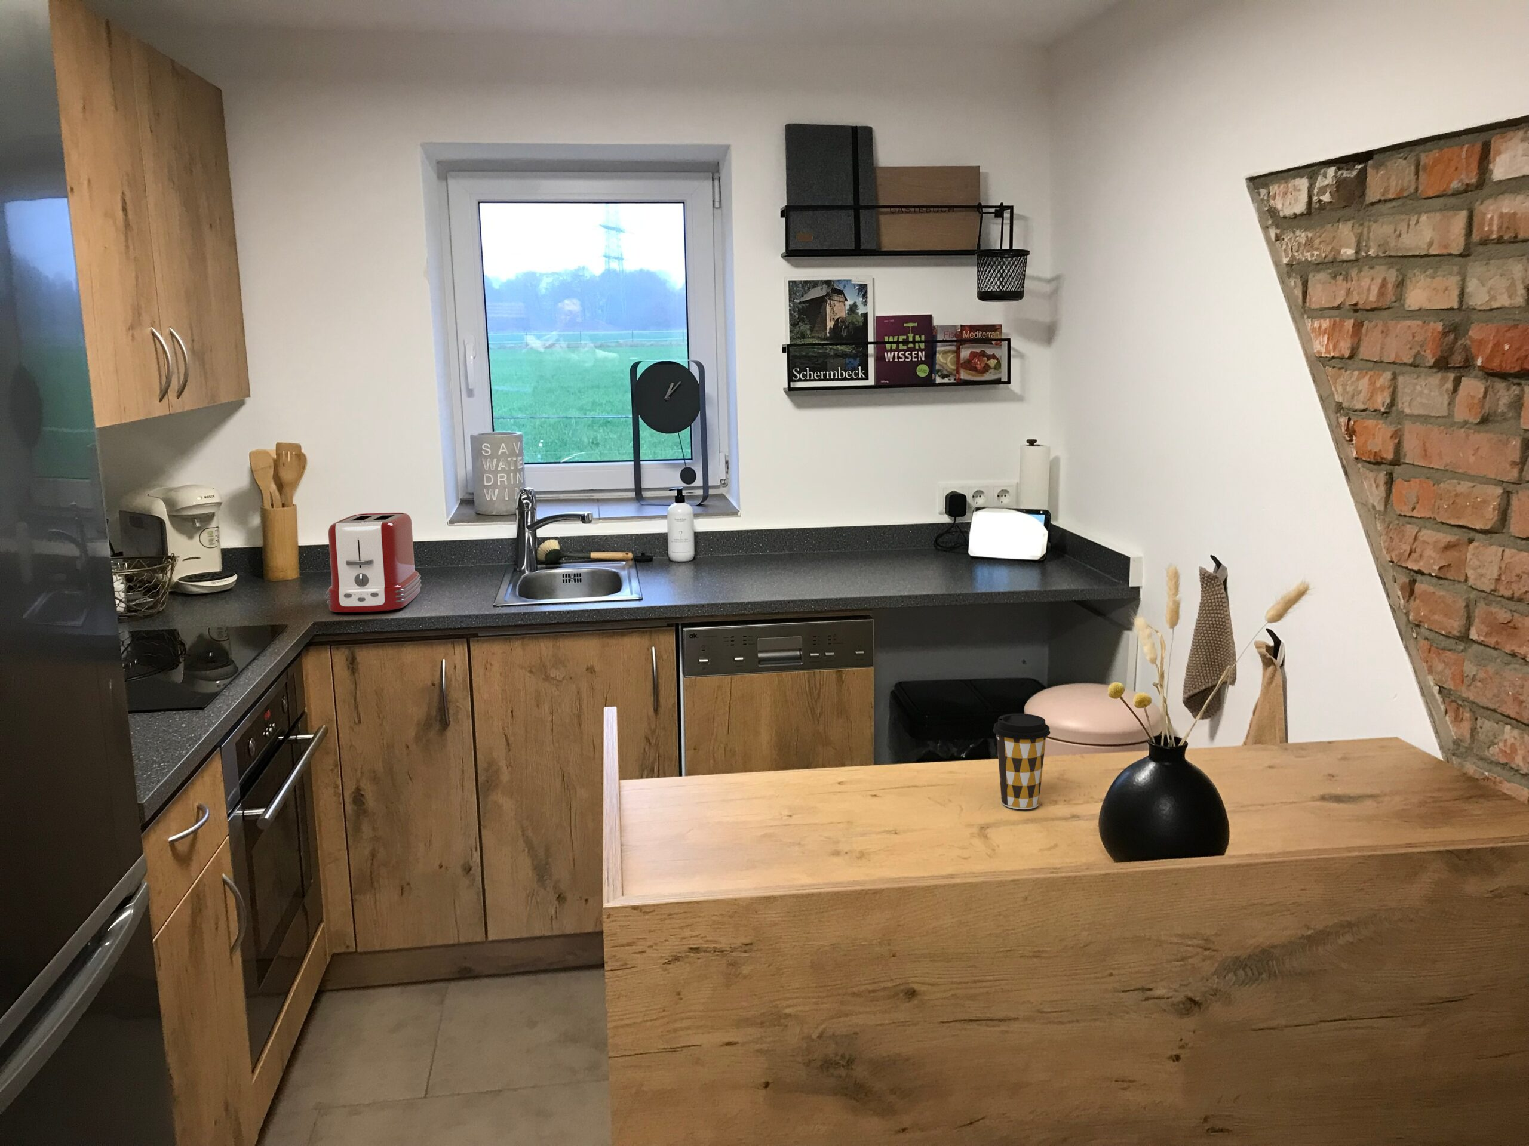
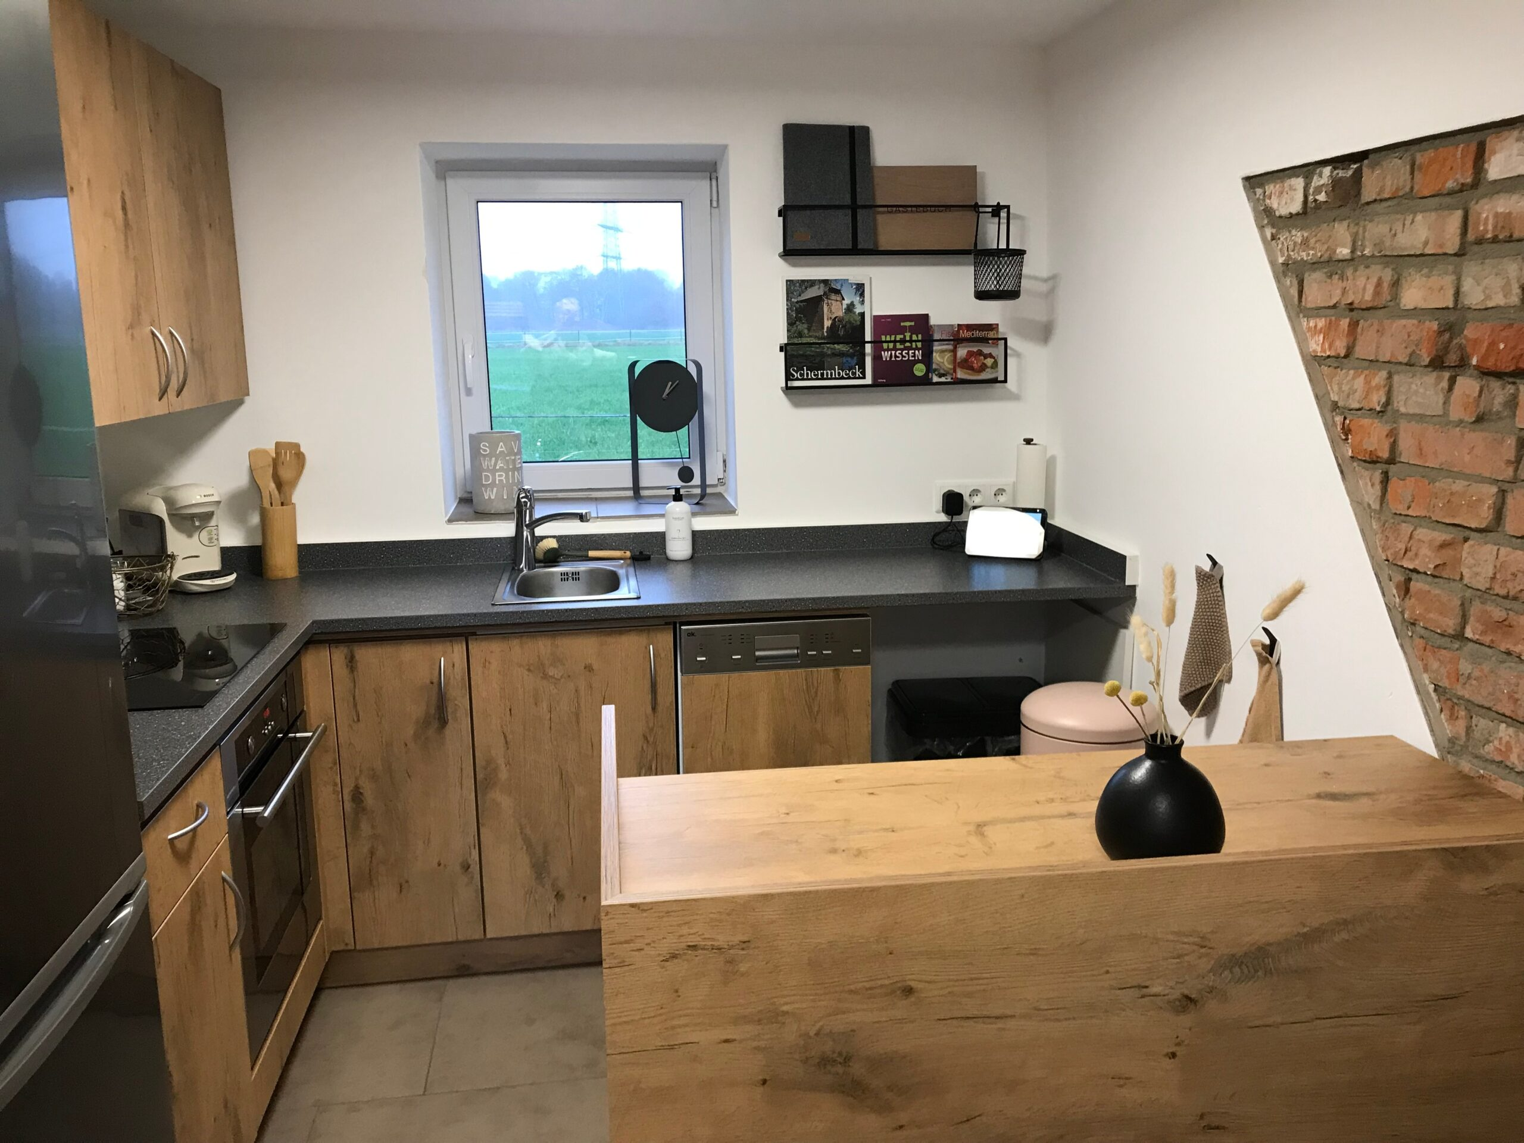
- coffee cup [993,714,1051,810]
- toaster [325,512,421,613]
